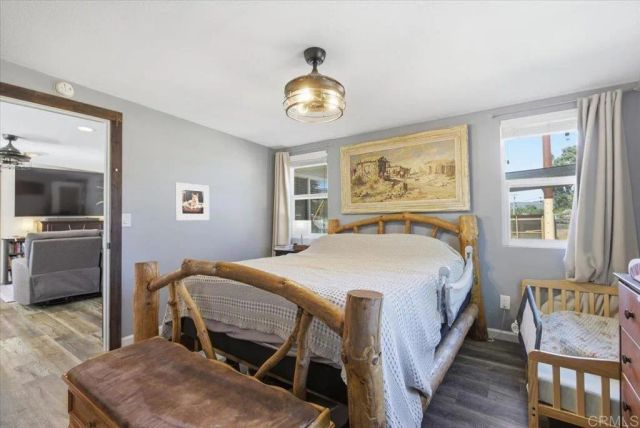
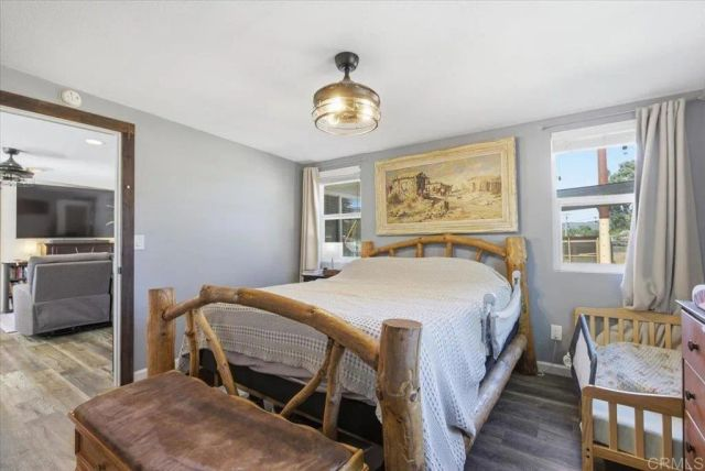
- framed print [174,181,210,221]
